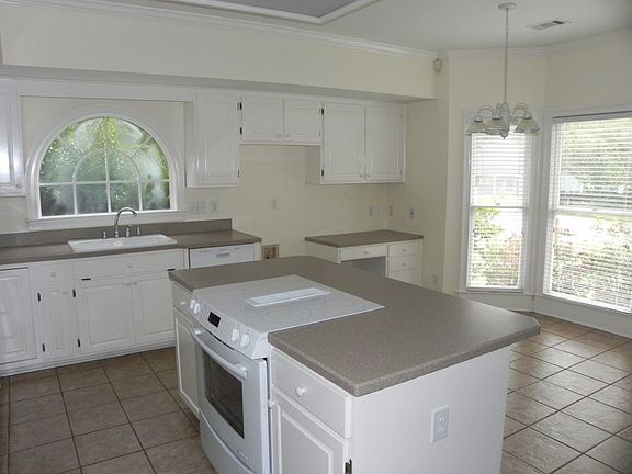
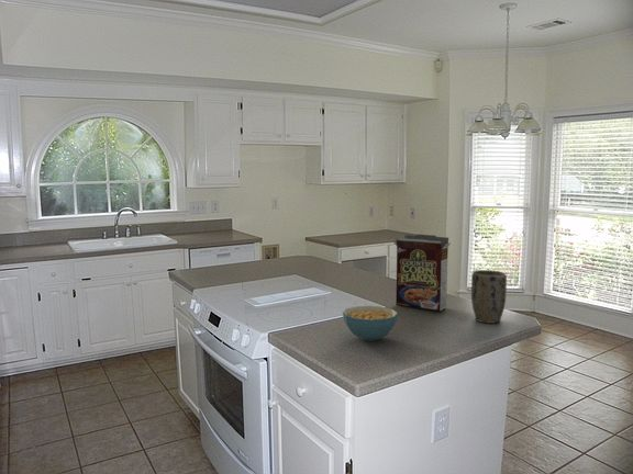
+ cereal bowl [342,305,399,342]
+ plant pot [470,269,508,324]
+ cereal box [392,234,452,312]
